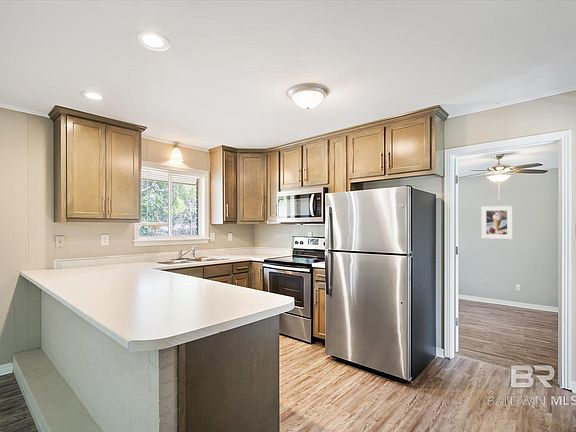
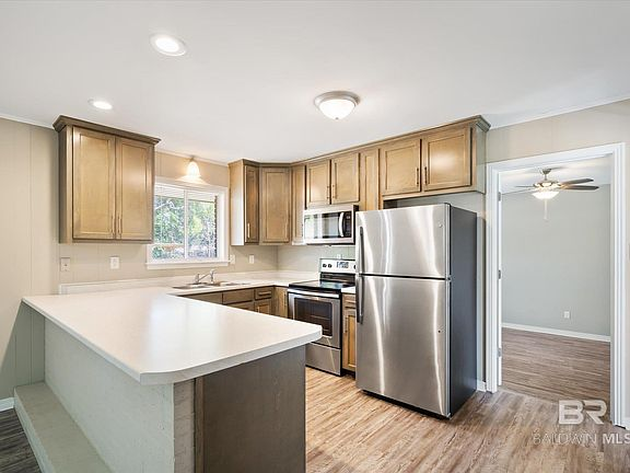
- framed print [480,205,514,240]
